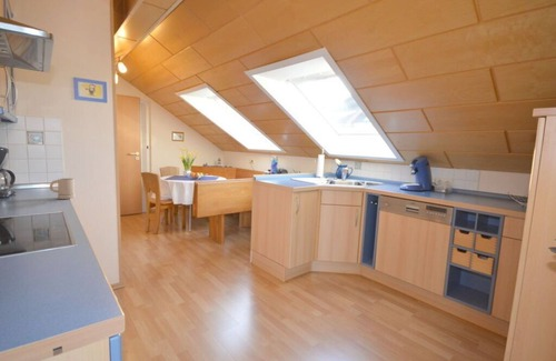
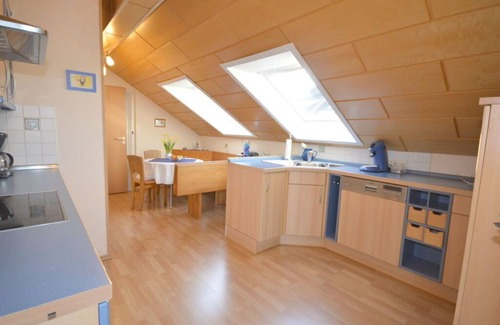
- mug [49,178,76,200]
